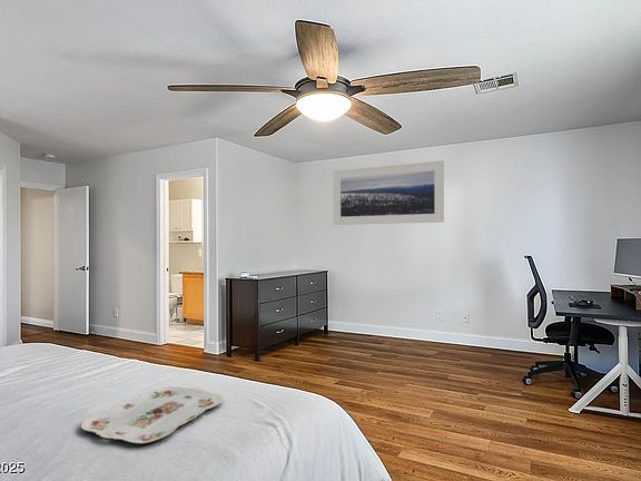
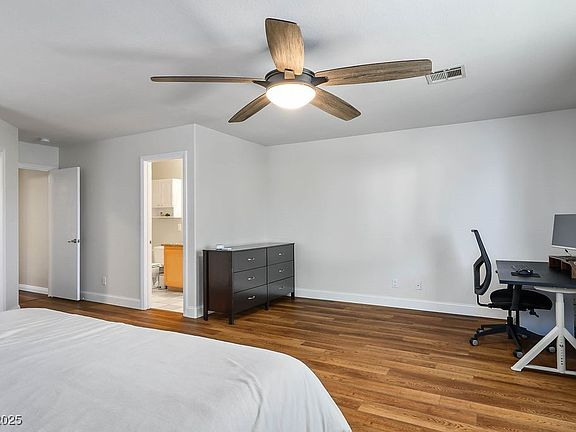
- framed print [333,159,445,226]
- serving tray [80,385,224,444]
